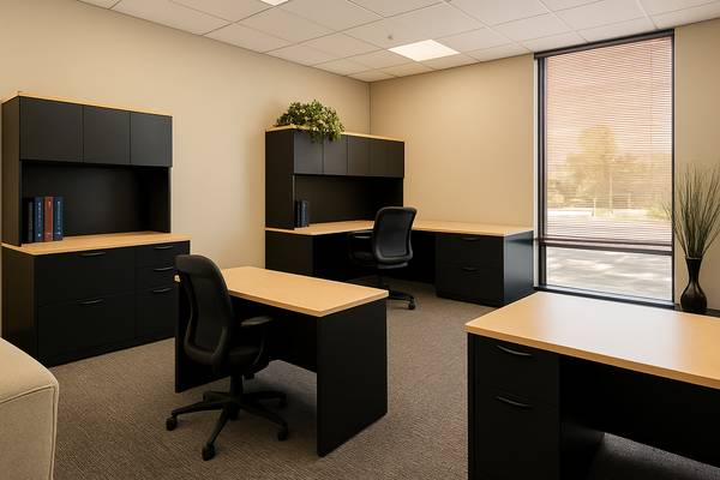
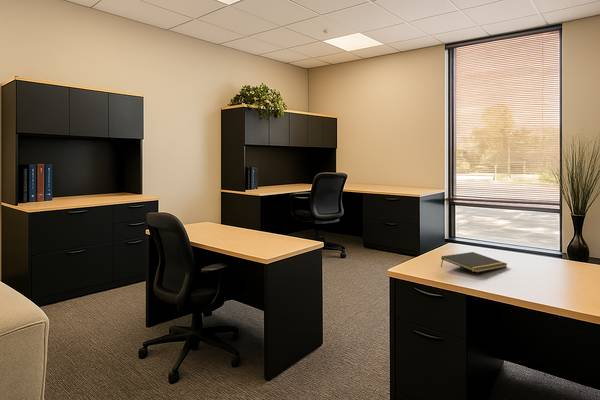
+ notepad [440,251,508,274]
